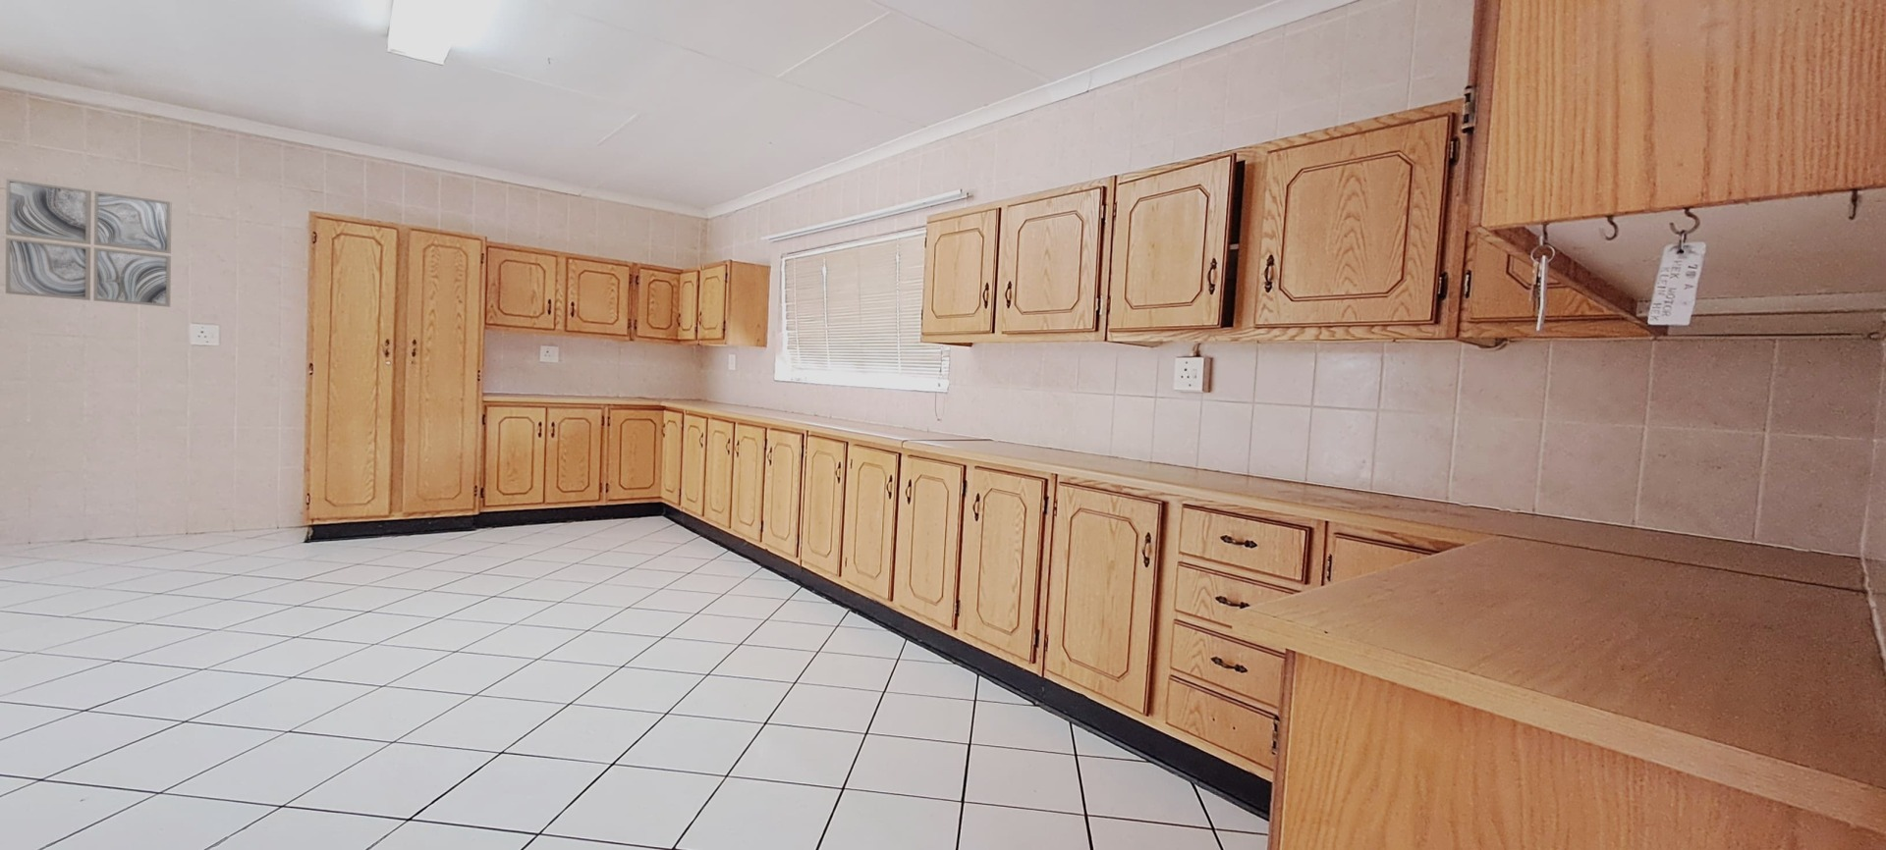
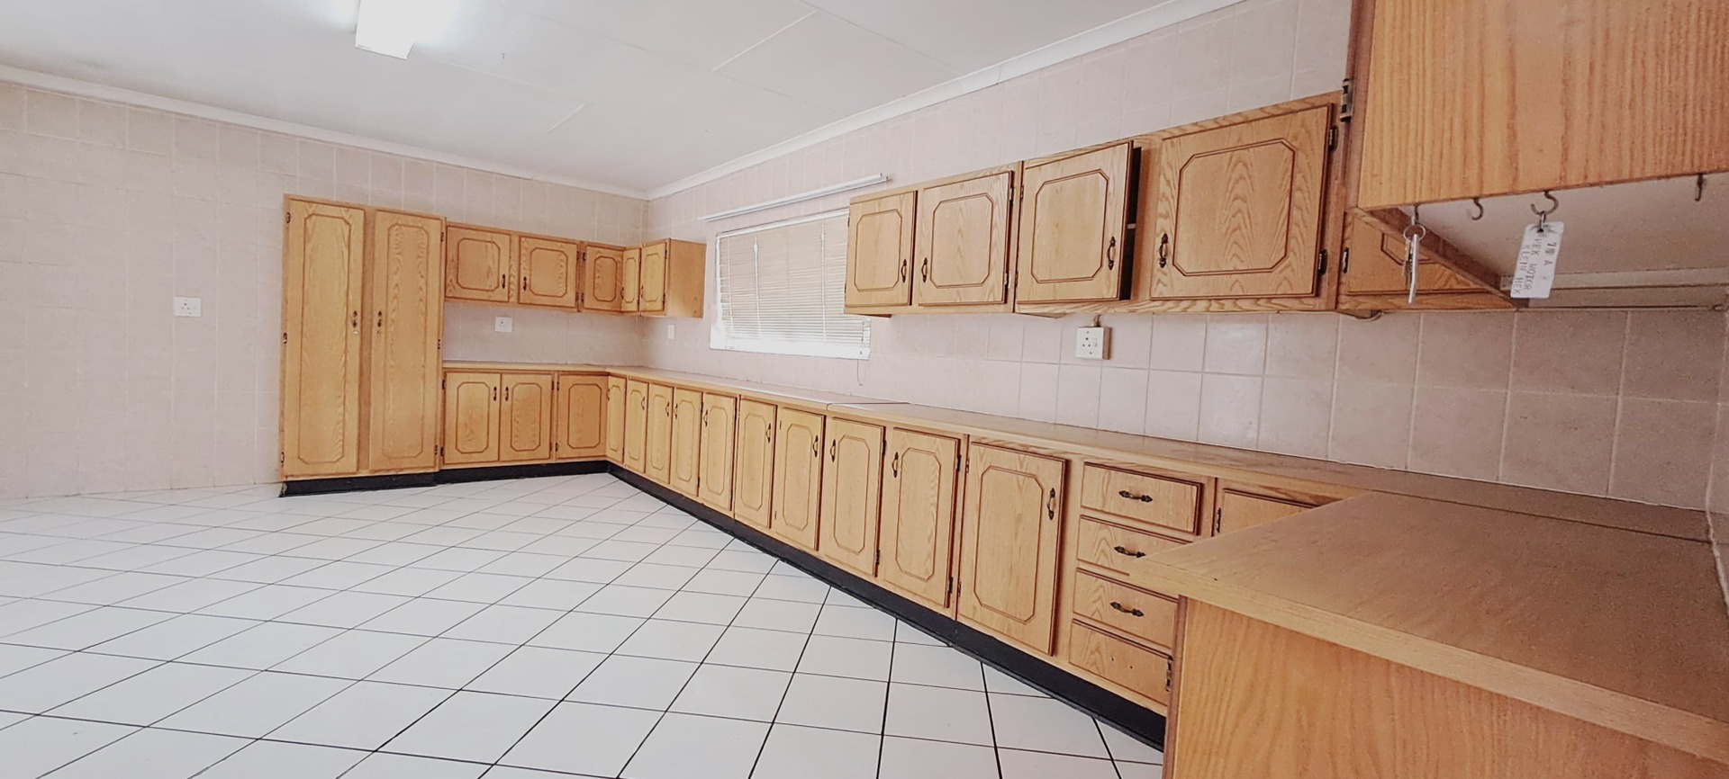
- wall art [5,178,172,308]
